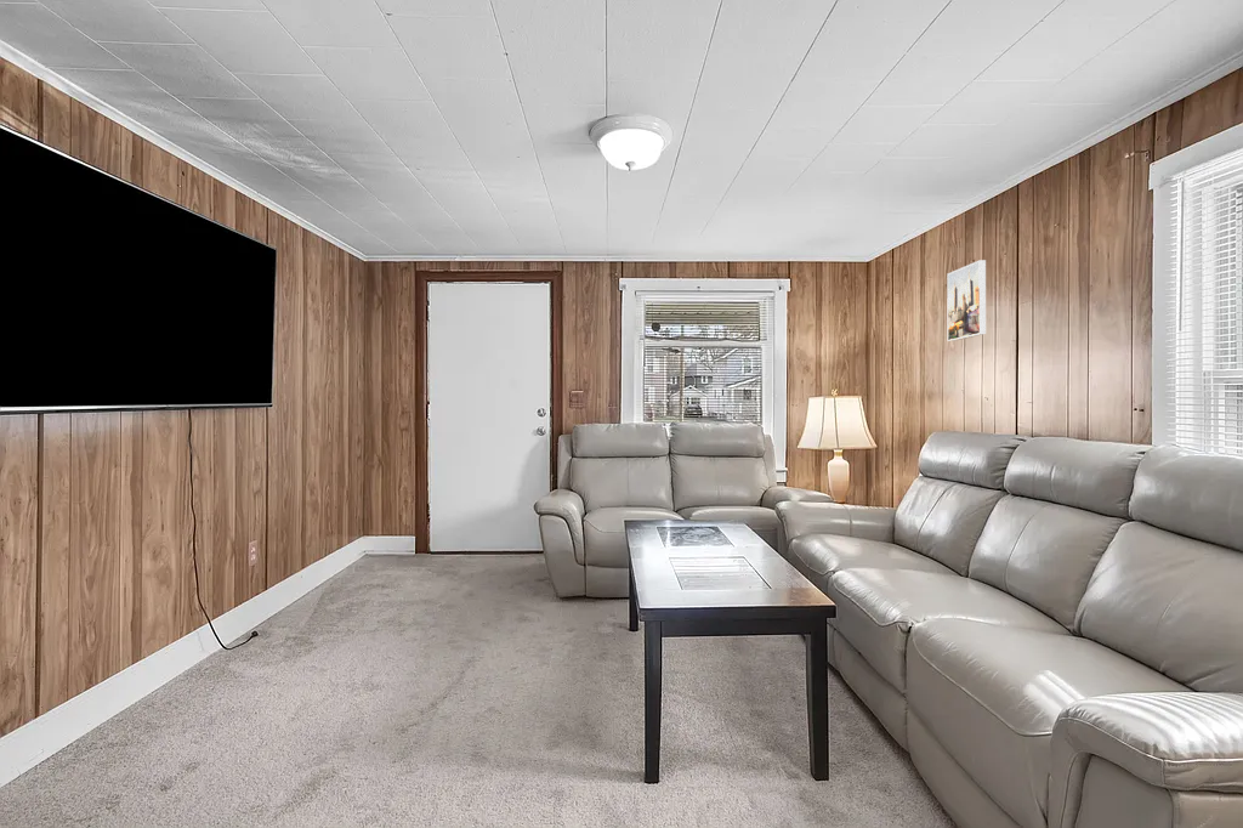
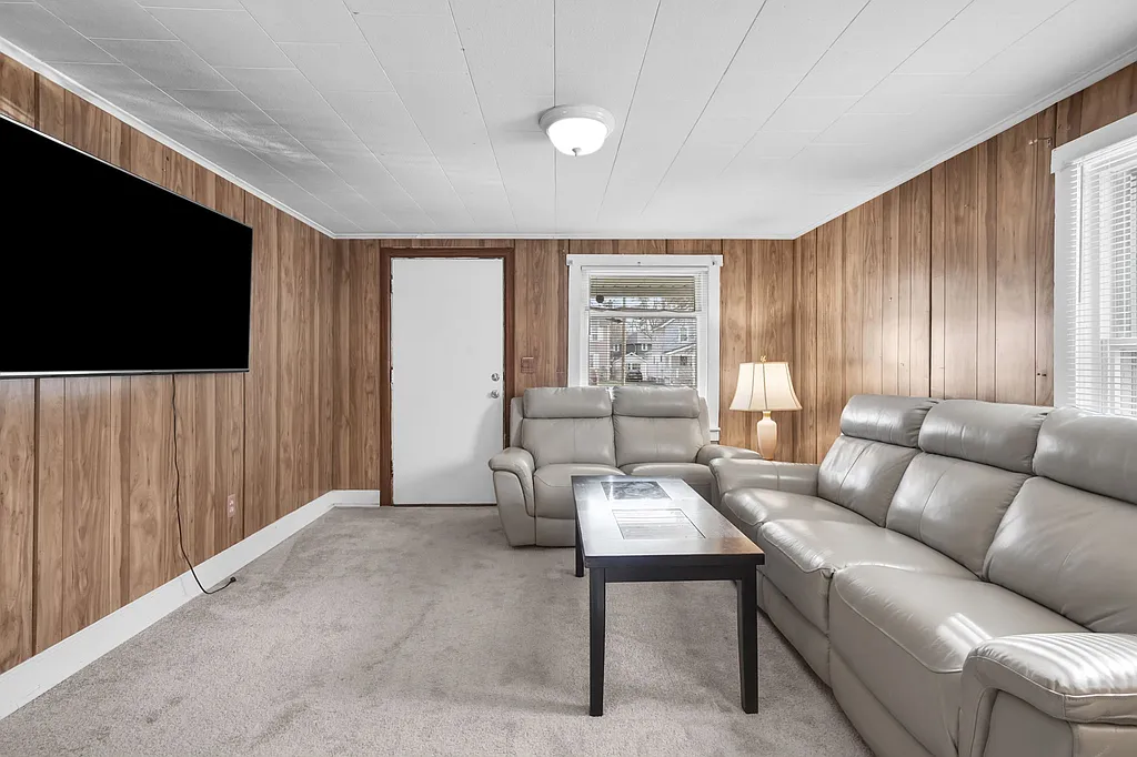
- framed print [946,259,987,342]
